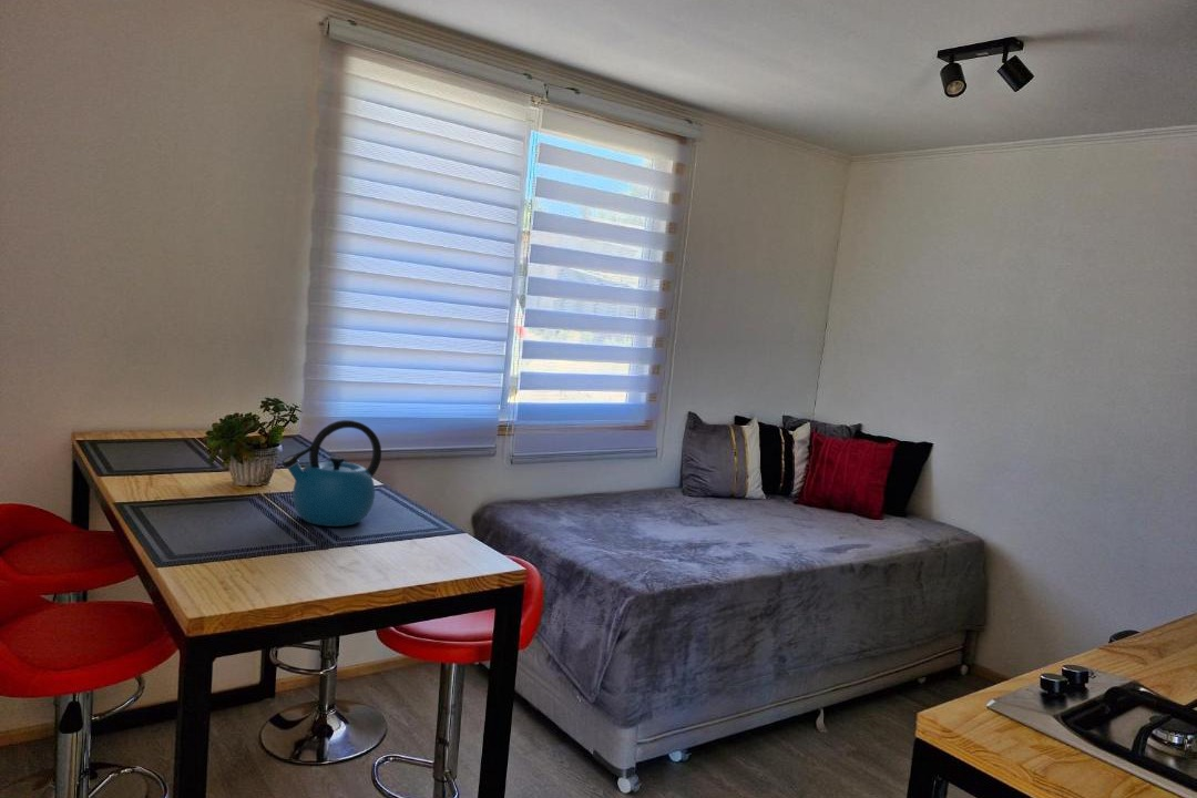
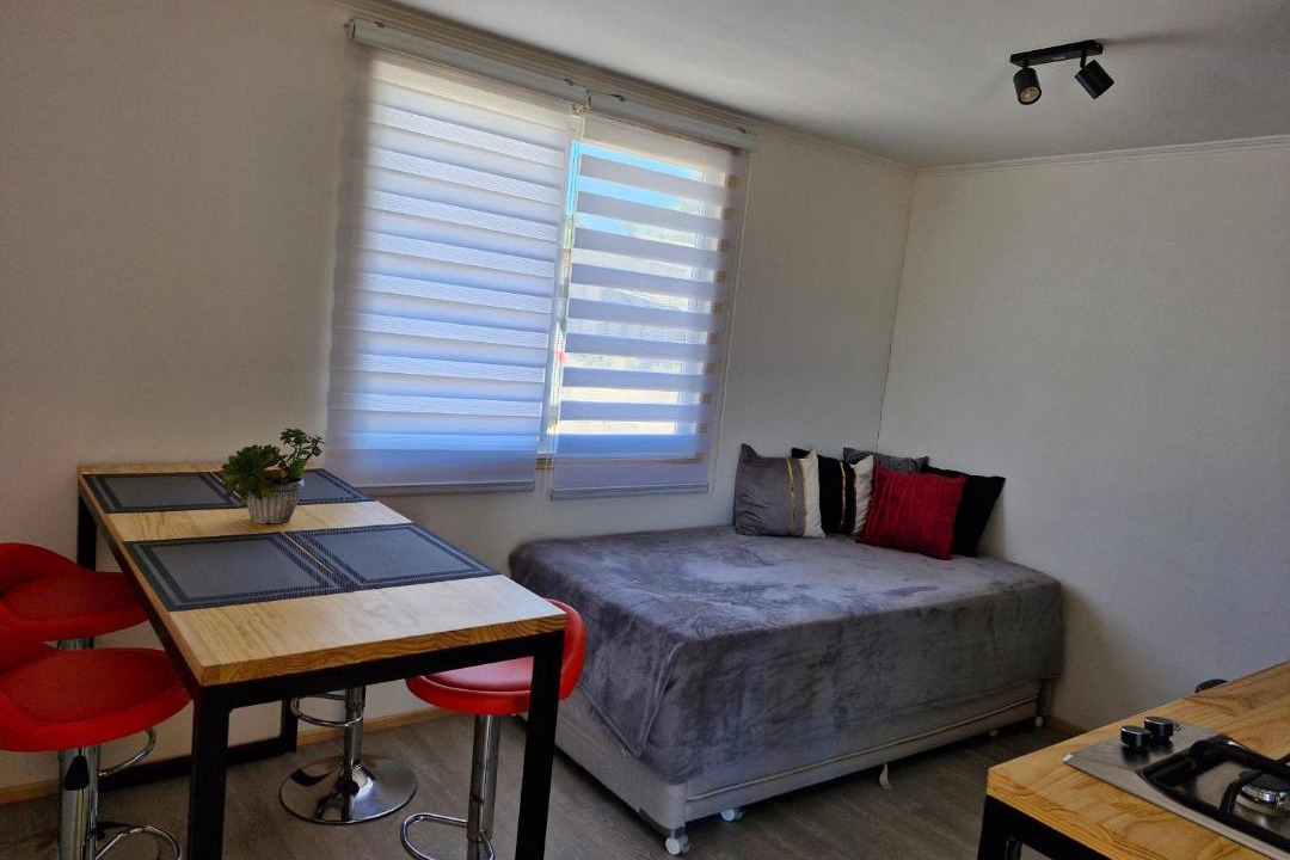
- kettle [280,419,382,528]
